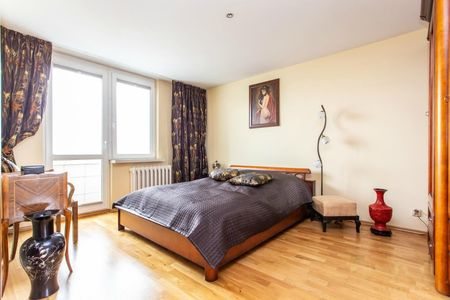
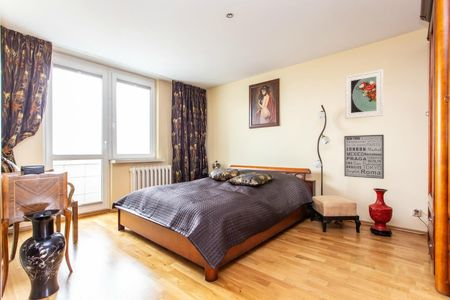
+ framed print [344,68,384,120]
+ wall art [343,134,385,180]
